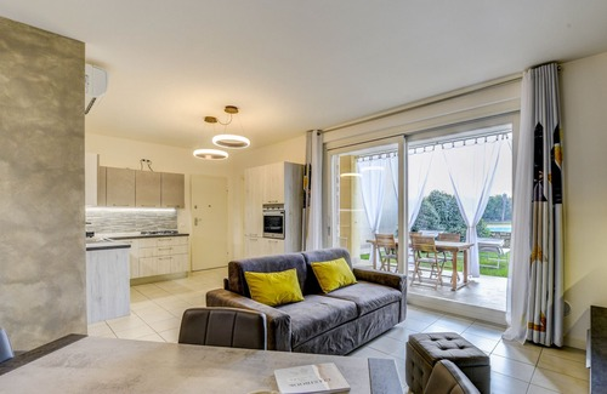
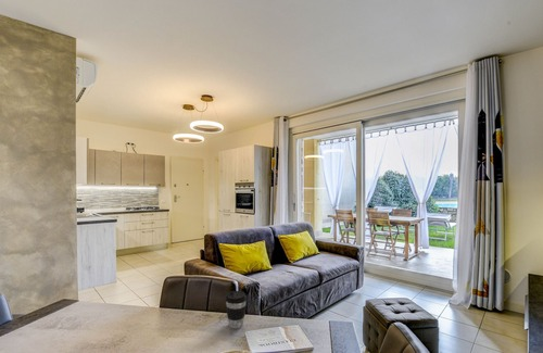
+ coffee cup [225,290,248,330]
